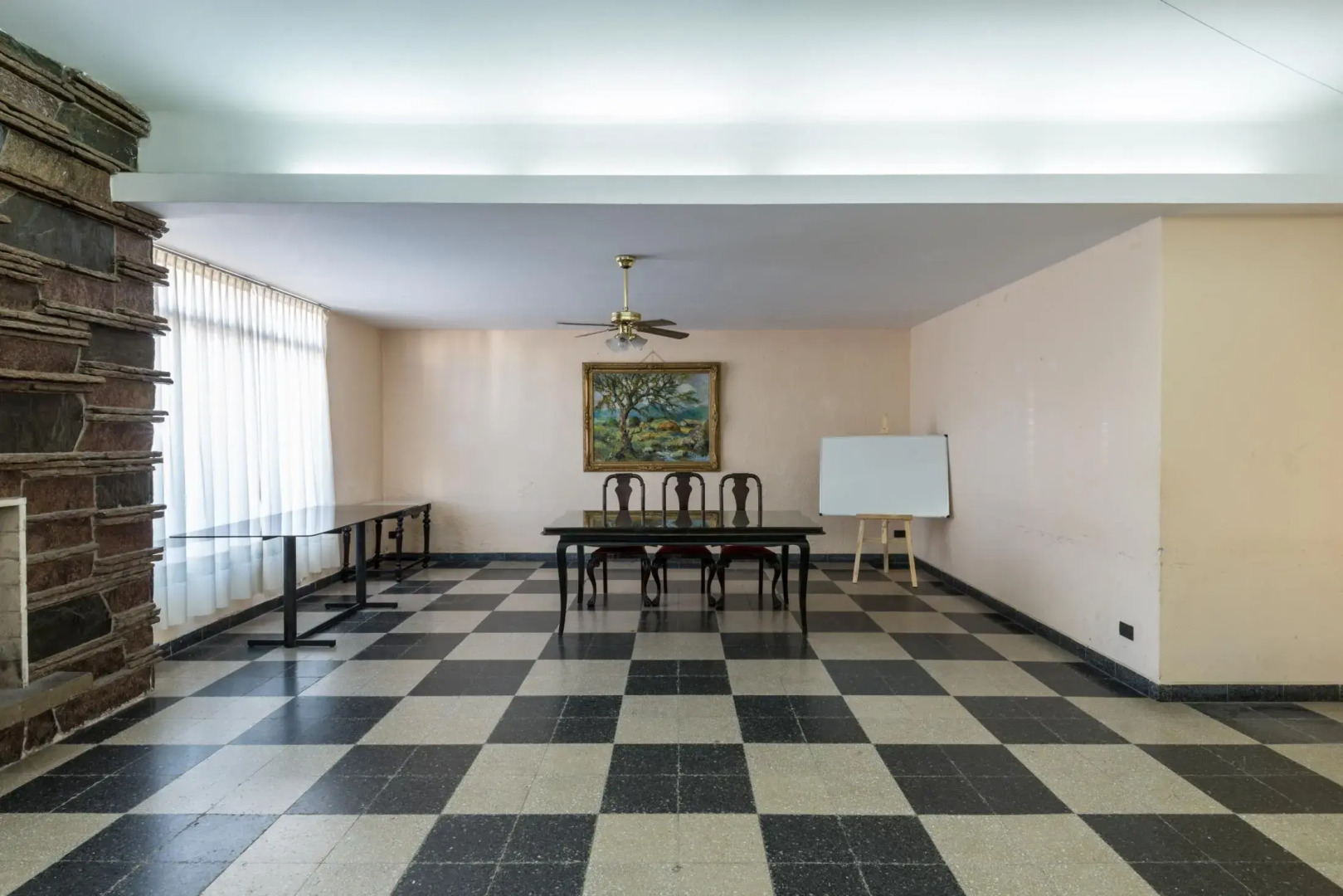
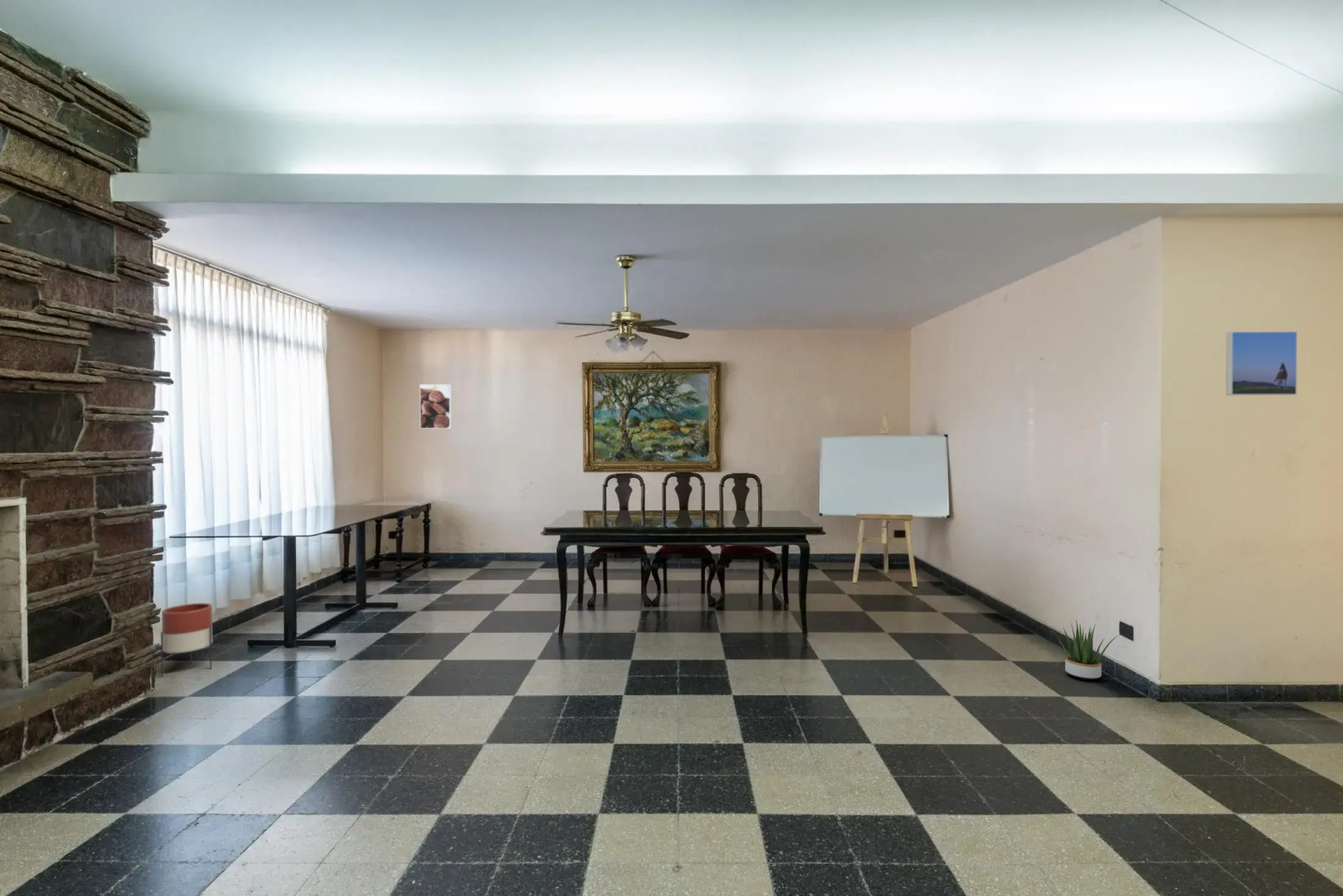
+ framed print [419,383,452,430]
+ potted plant [1049,619,1118,680]
+ planter [160,602,213,677]
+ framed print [1225,330,1298,397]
